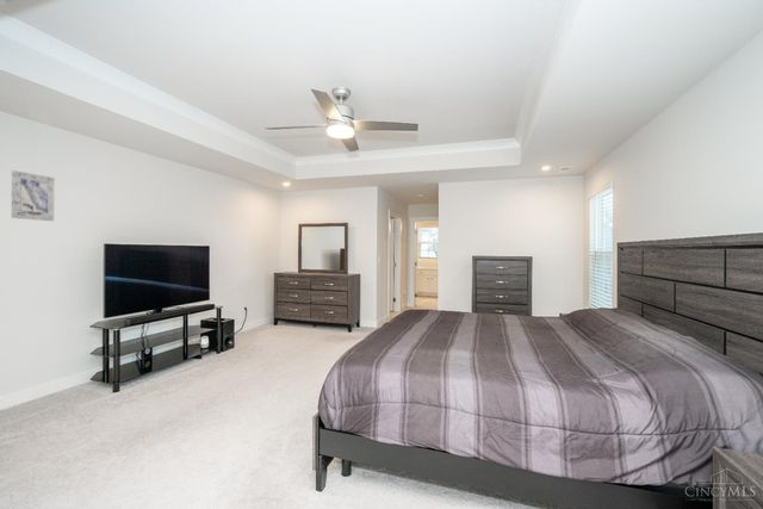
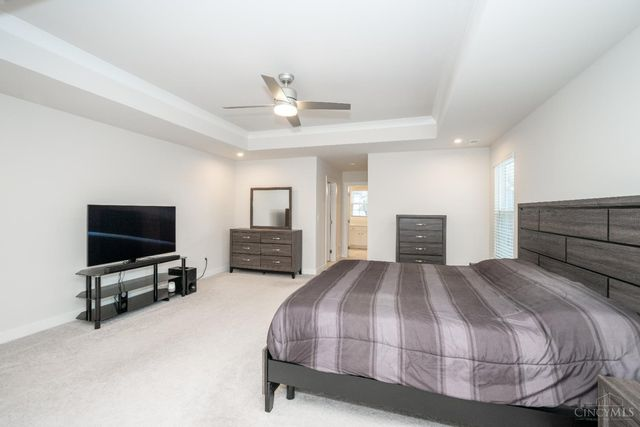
- wall art [11,169,56,222]
